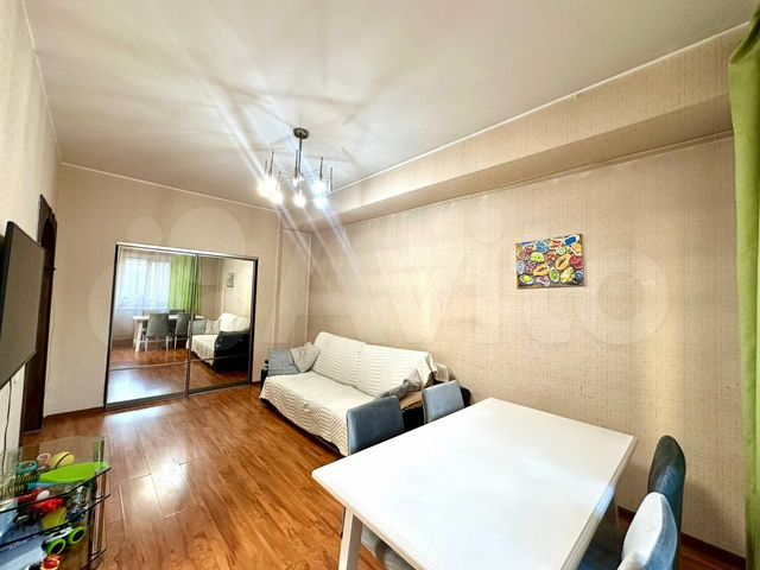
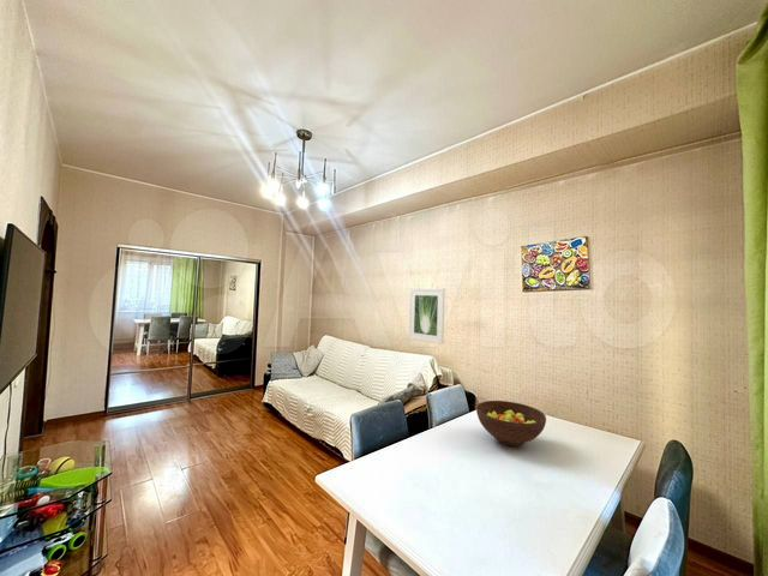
+ fruit bowl [475,400,547,448]
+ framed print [408,287,446,346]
